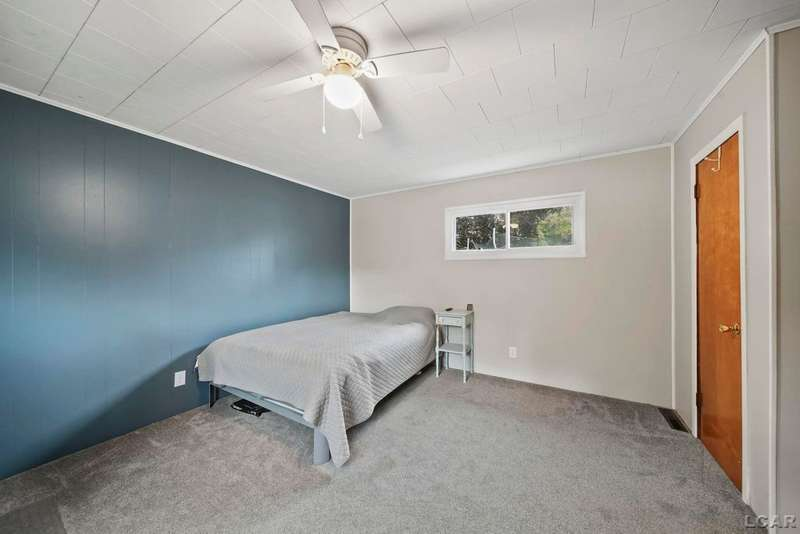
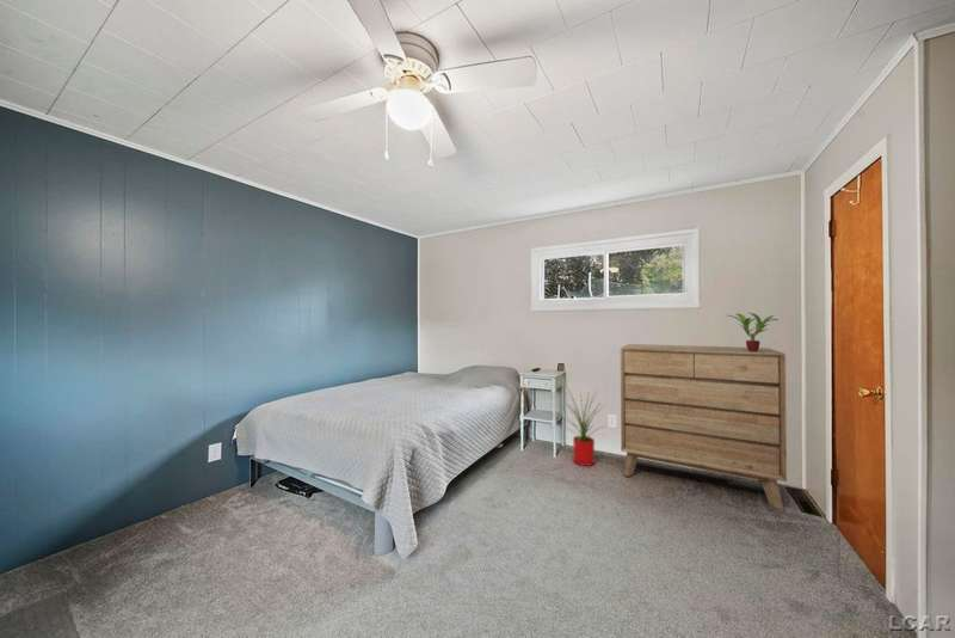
+ potted plant [727,312,780,351]
+ house plant [555,386,612,467]
+ dresser [620,343,788,510]
